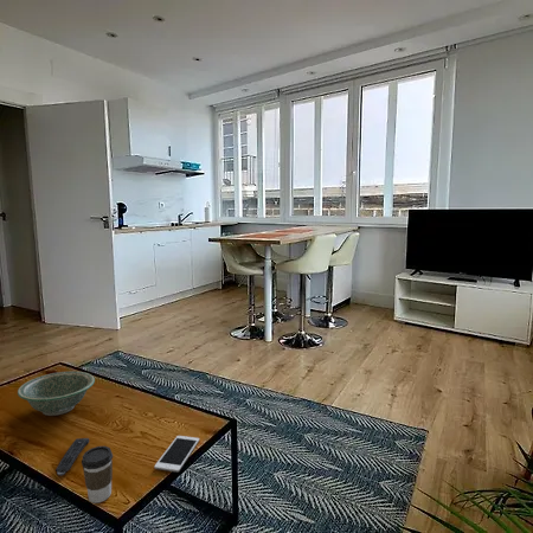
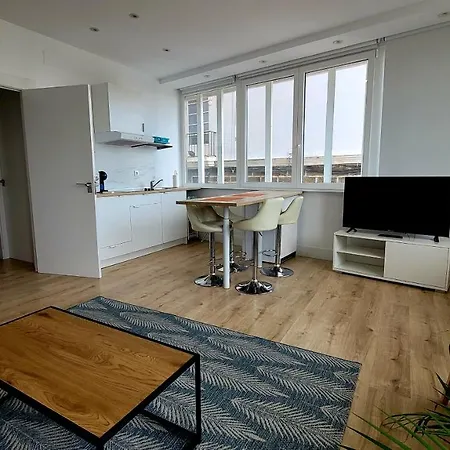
- bowl [17,371,96,417]
- remote control [54,437,90,476]
- cell phone [154,435,200,473]
- coffee cup [81,445,114,505]
